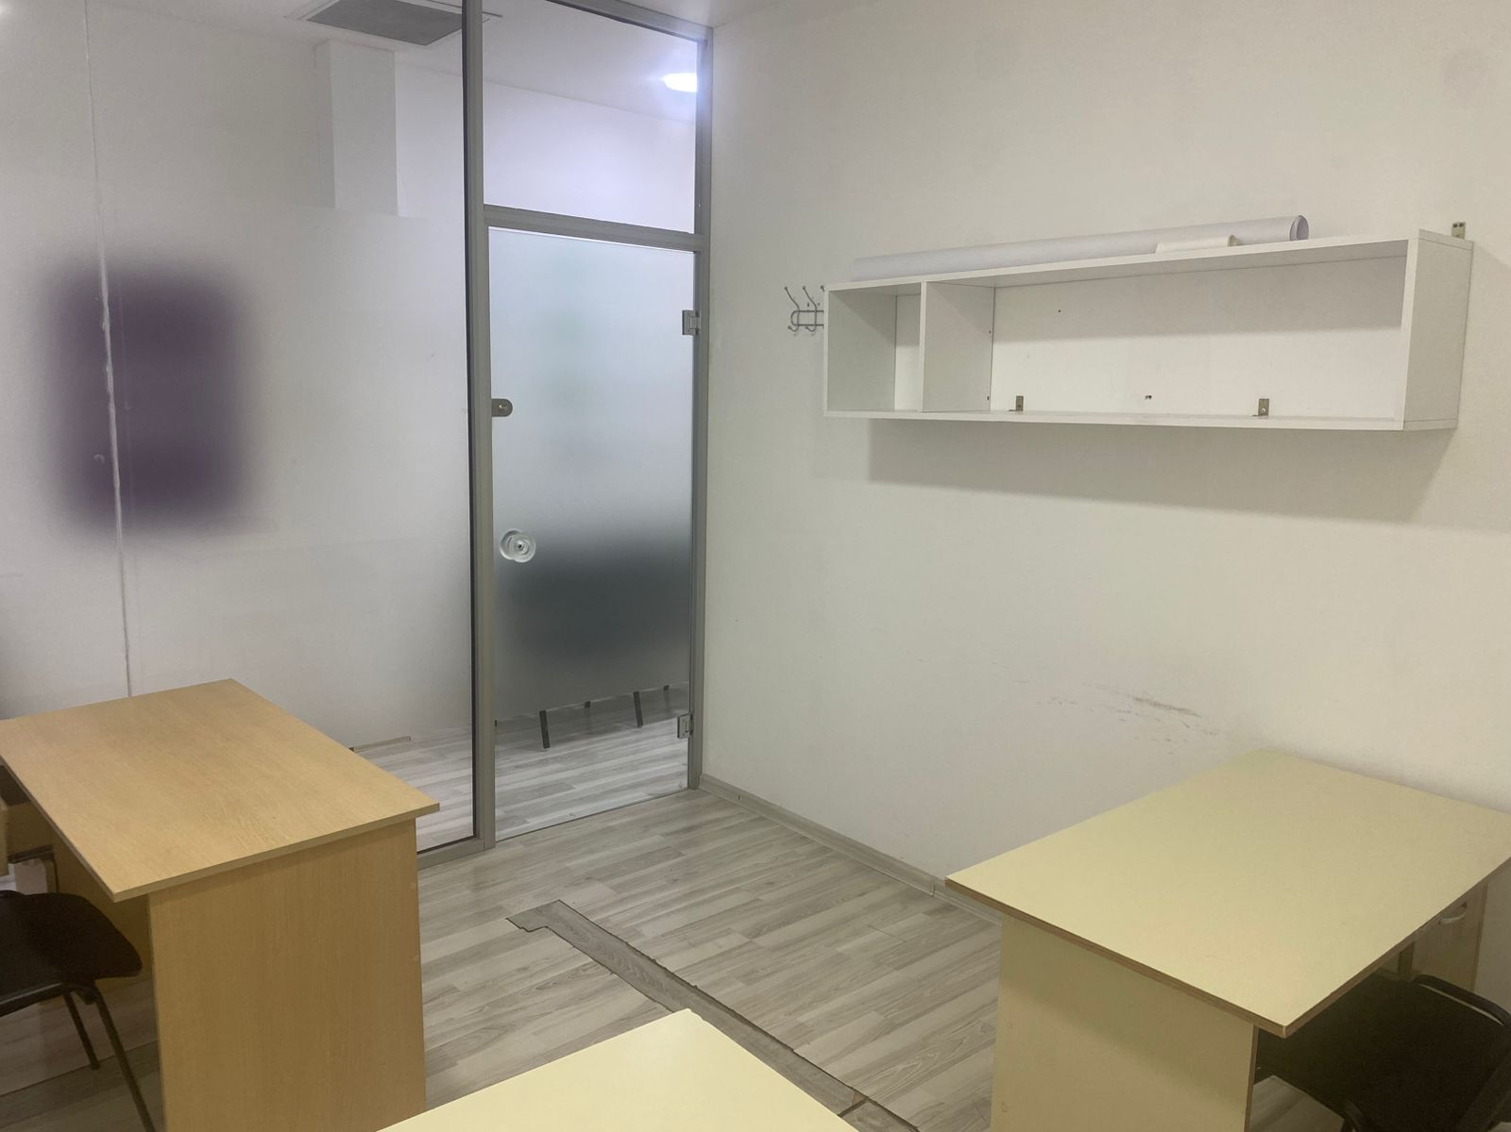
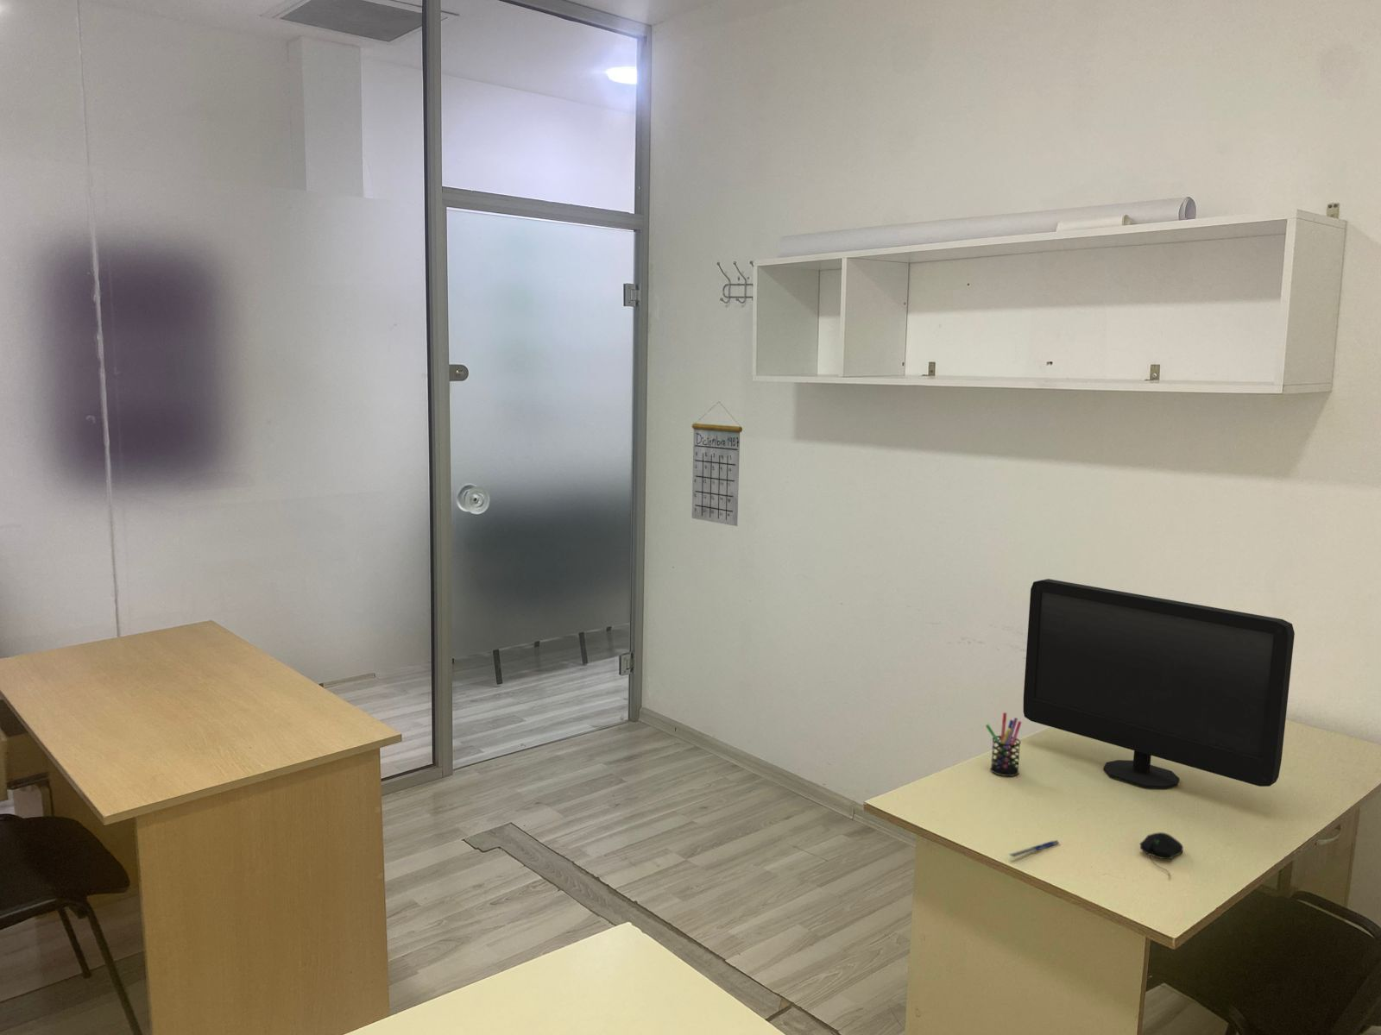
+ computer monitor [1022,578,1295,789]
+ pen [1007,839,1061,859]
+ pen holder [985,712,1023,777]
+ calendar [692,401,743,527]
+ computer mouse [1139,832,1184,878]
